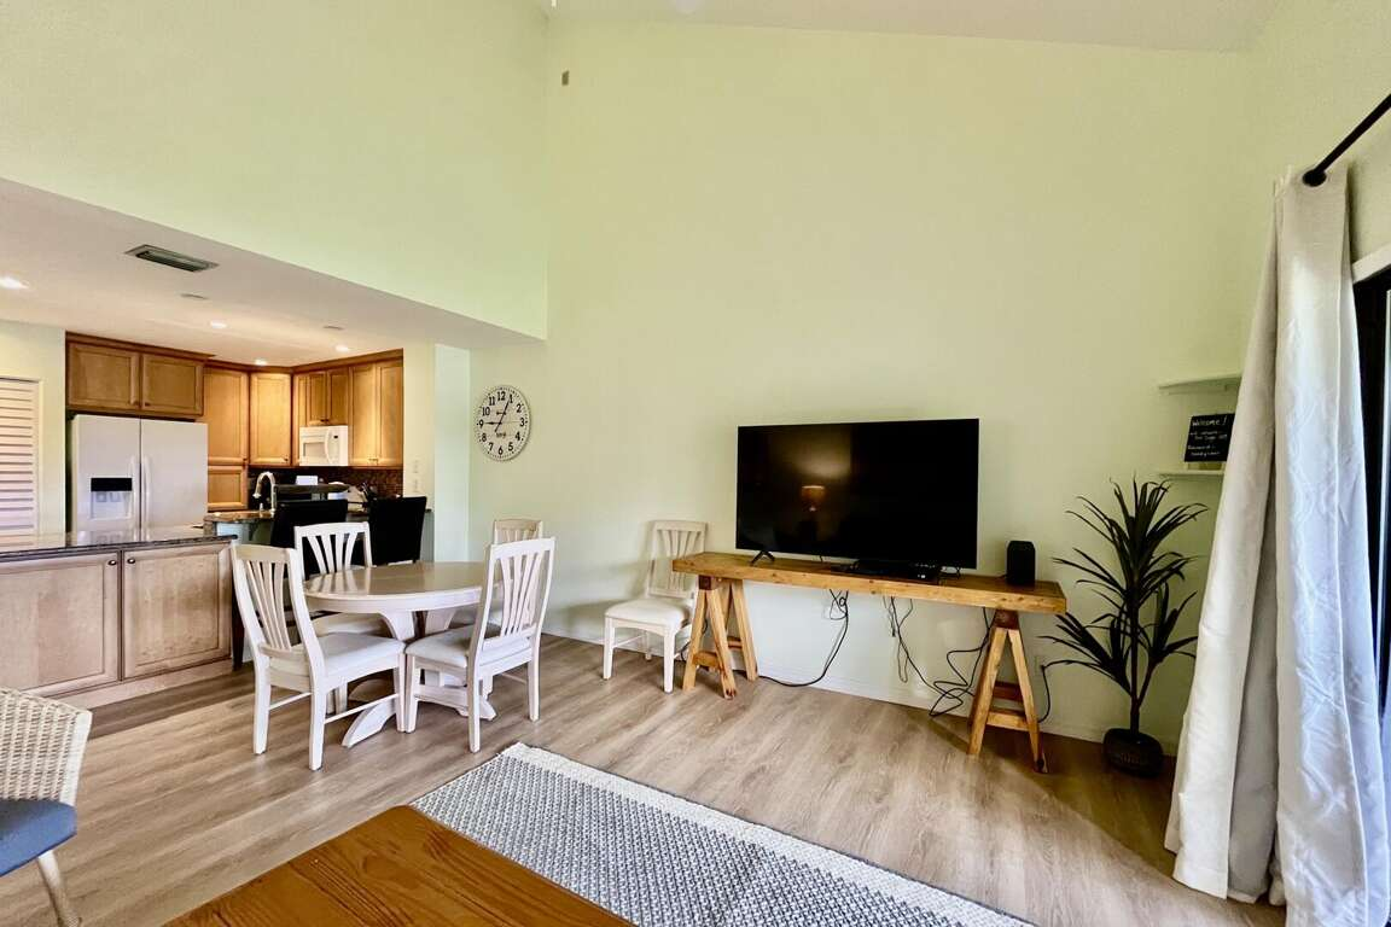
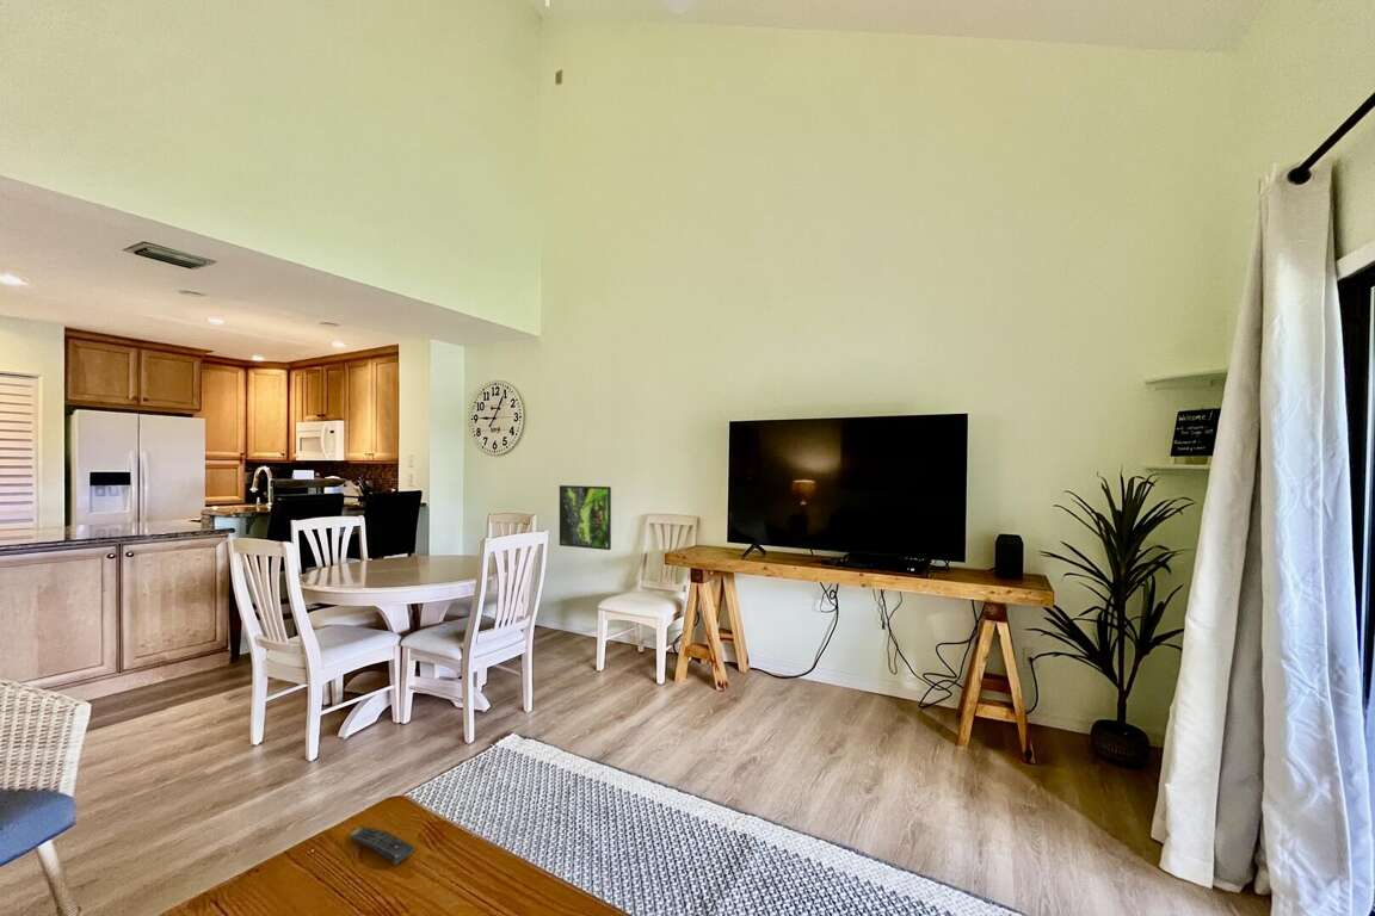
+ remote control [350,827,414,866]
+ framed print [559,484,612,551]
